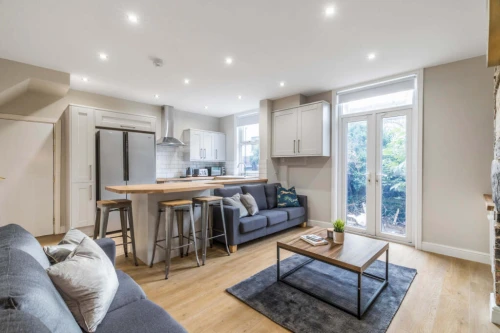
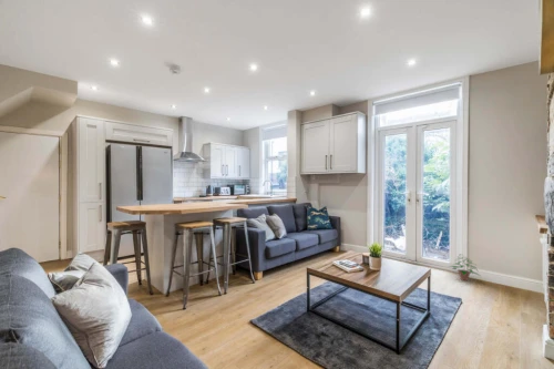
+ potted plant [448,253,483,281]
